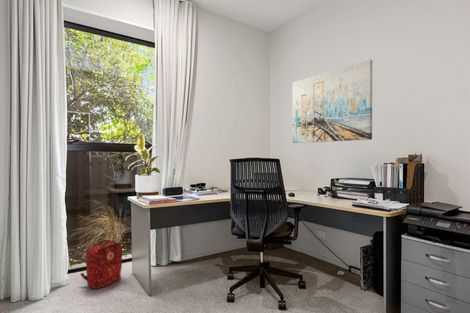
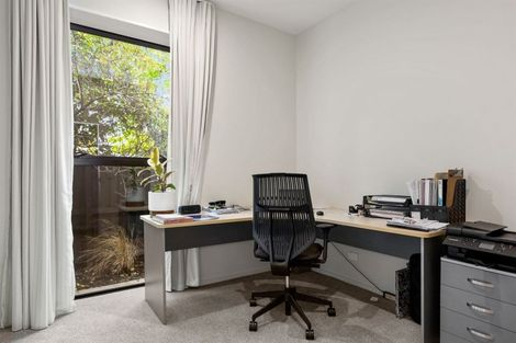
- backpack [79,238,123,290]
- wall art [292,58,373,144]
